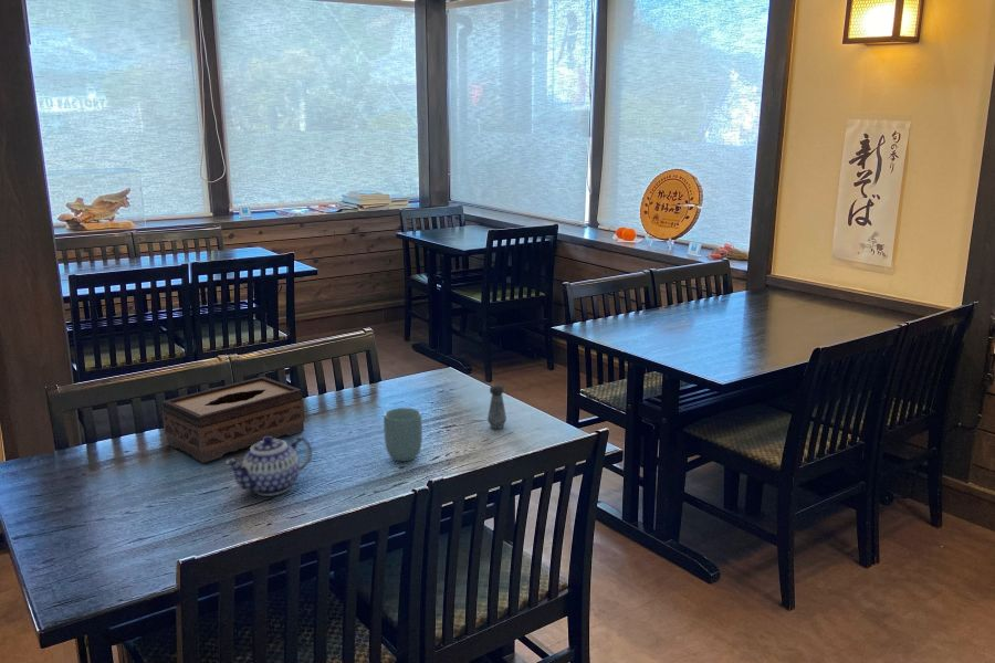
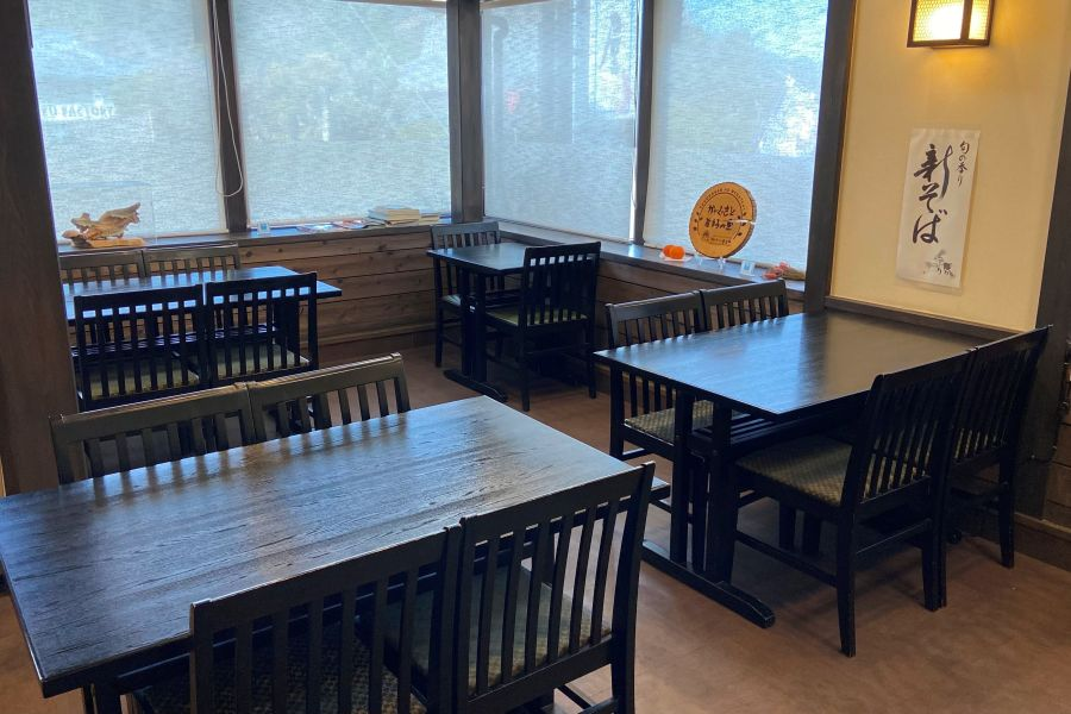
- cup [383,407,423,462]
- salt shaker [486,383,507,430]
- teapot [224,435,313,497]
- tissue box [161,376,306,464]
